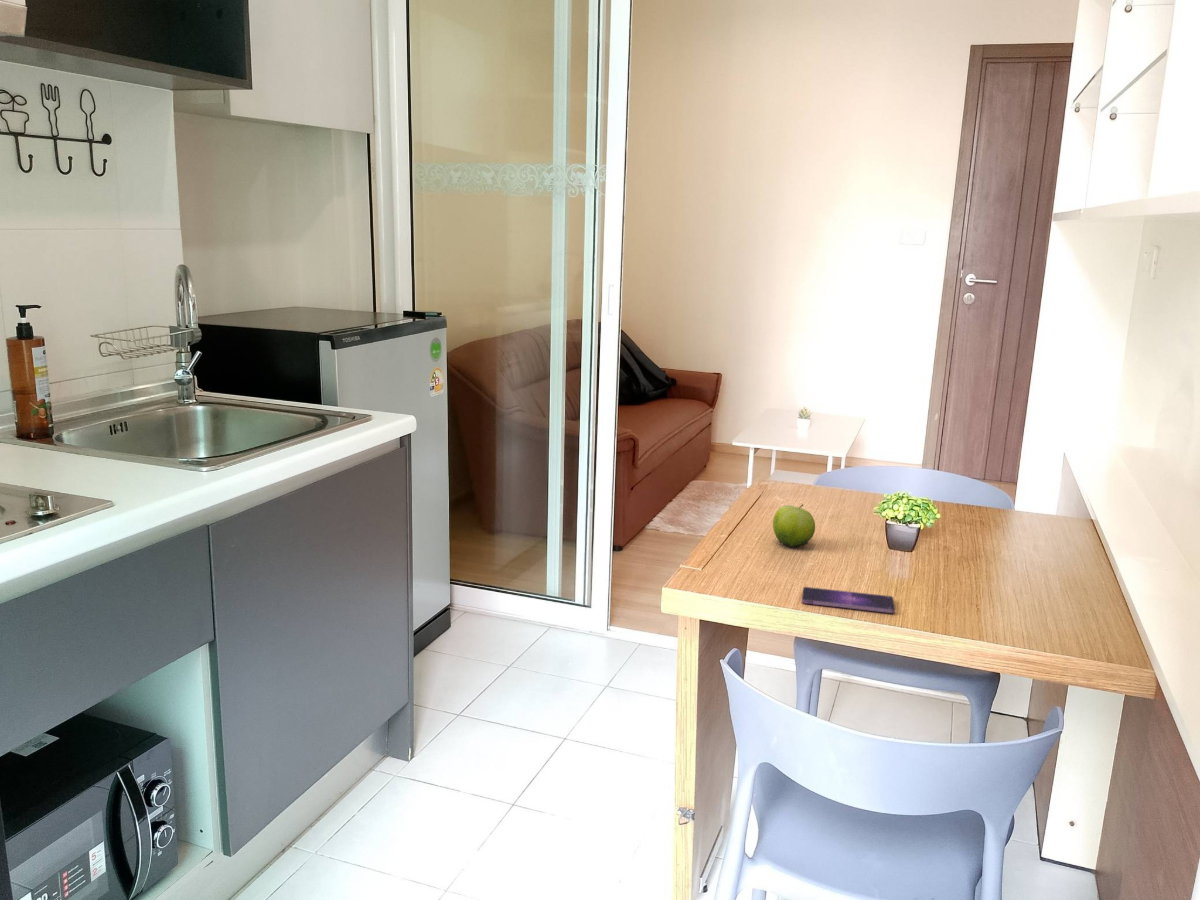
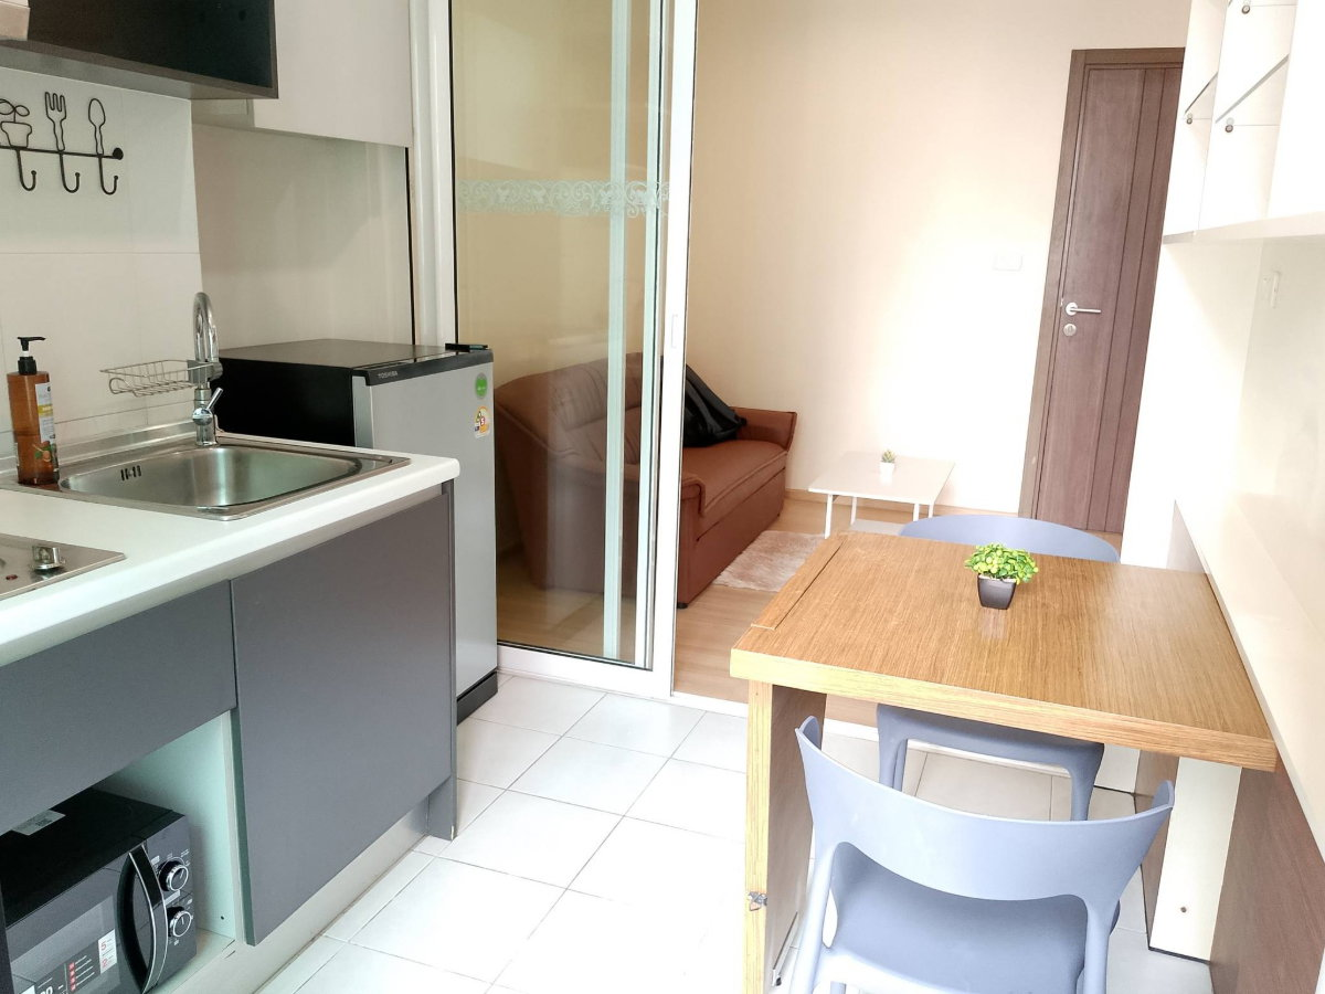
- smartphone [801,586,896,614]
- fruit [772,503,816,549]
